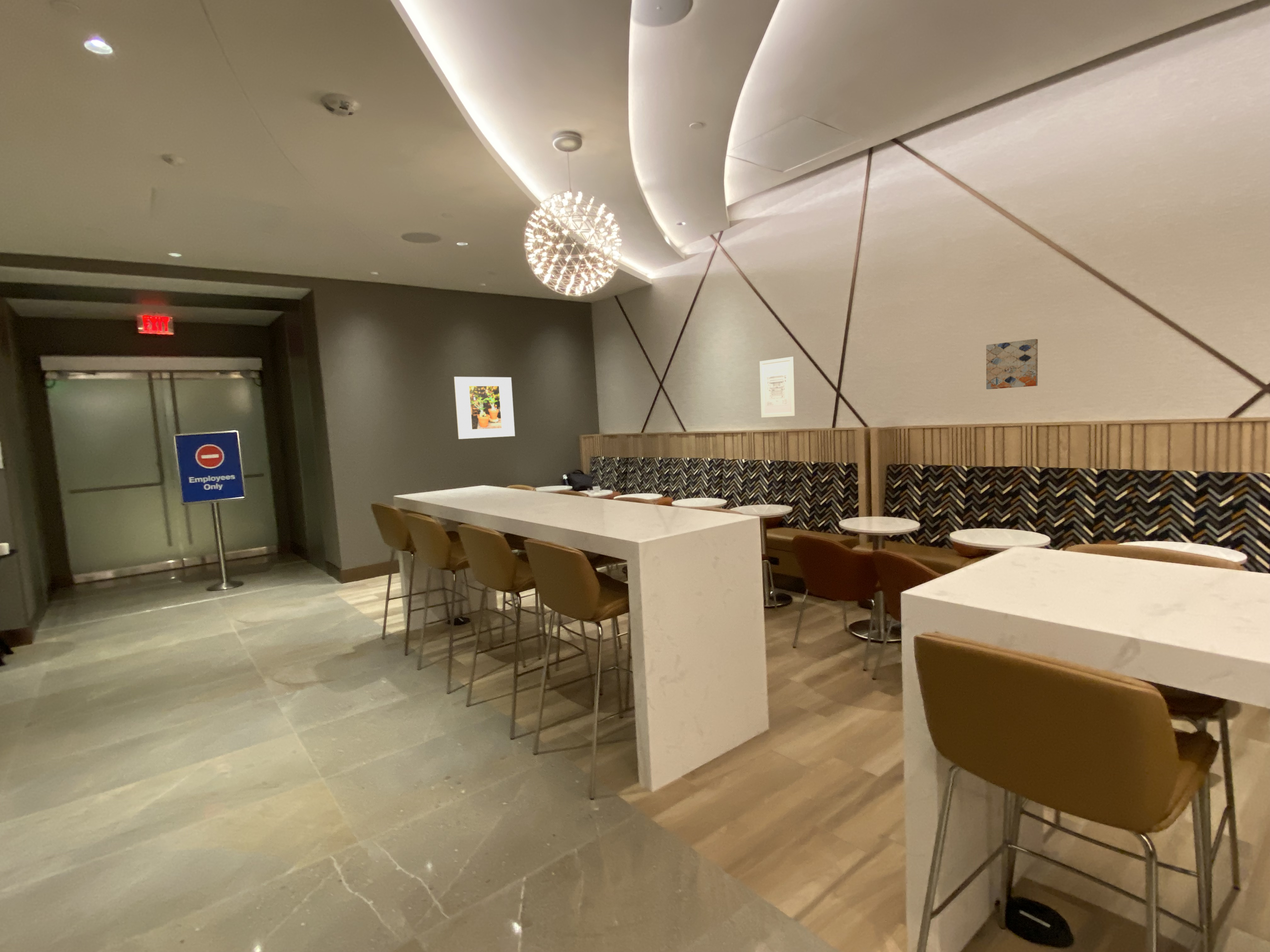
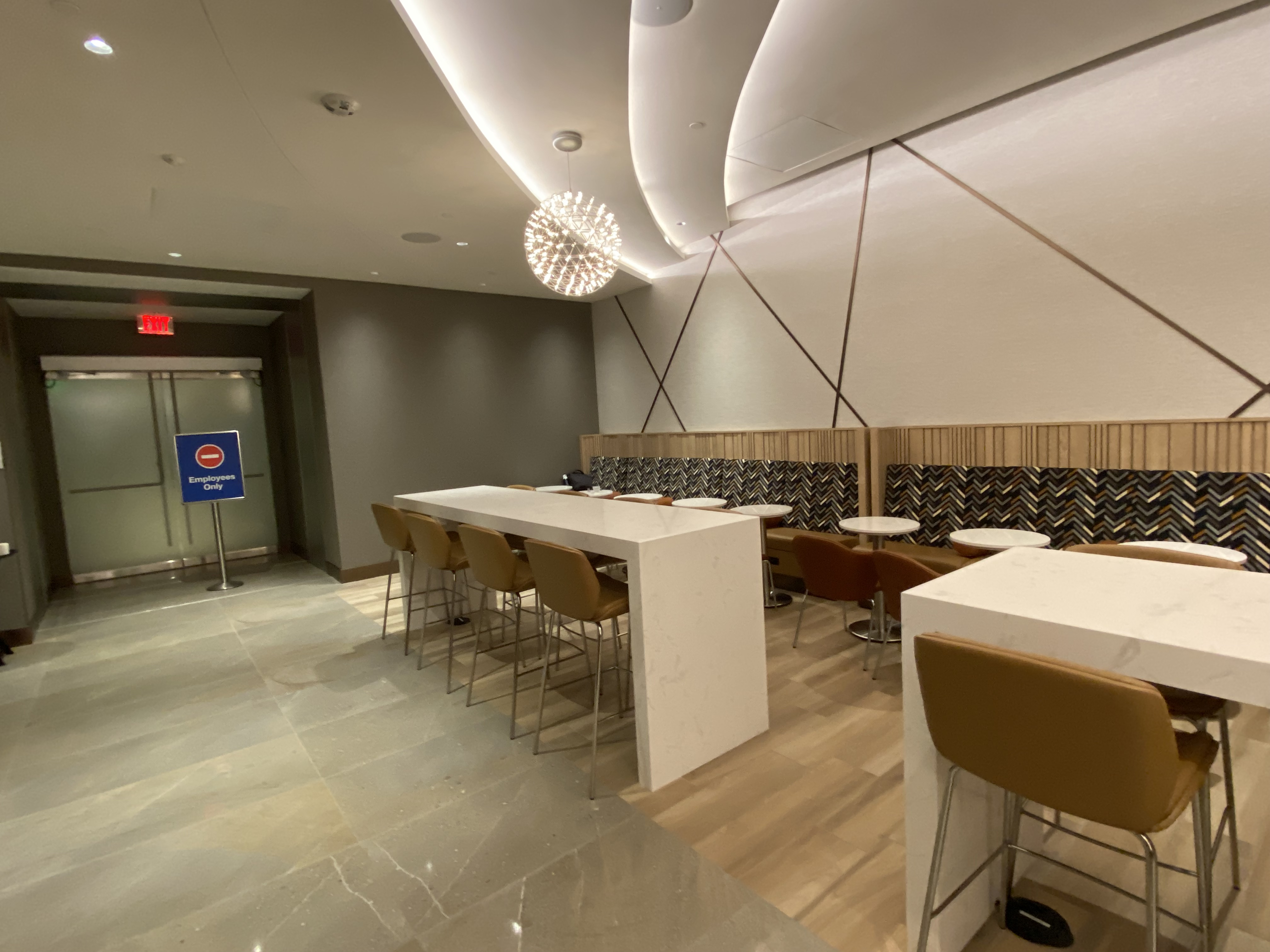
- wall art [986,338,1038,390]
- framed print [454,377,515,439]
- wall art [759,356,795,418]
